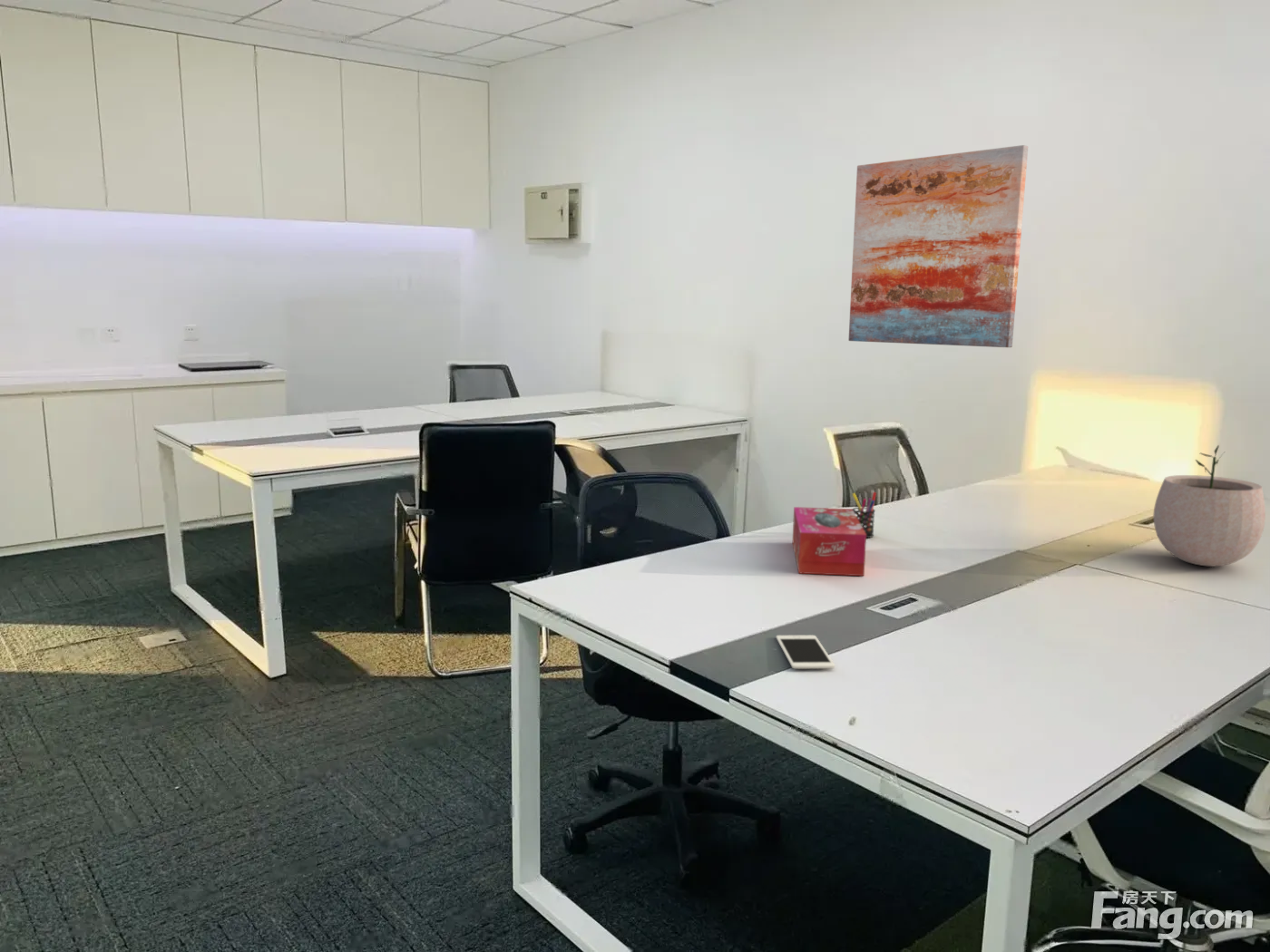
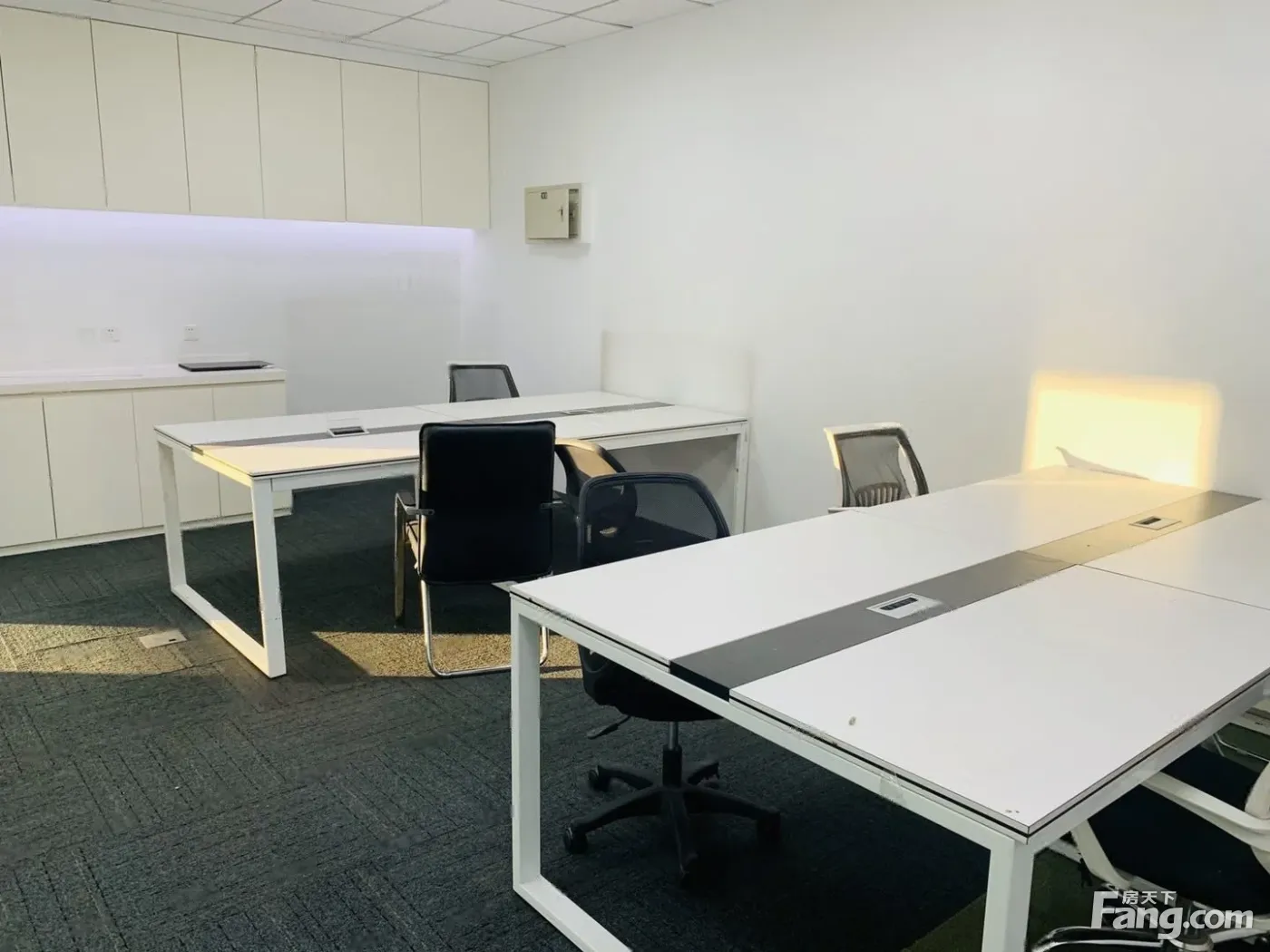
- cell phone [776,635,835,669]
- plant pot [1153,444,1266,568]
- wall art [848,144,1029,348]
- pen holder [852,491,877,539]
- tissue box [792,506,867,577]
